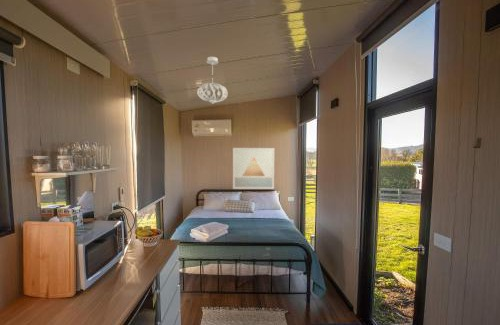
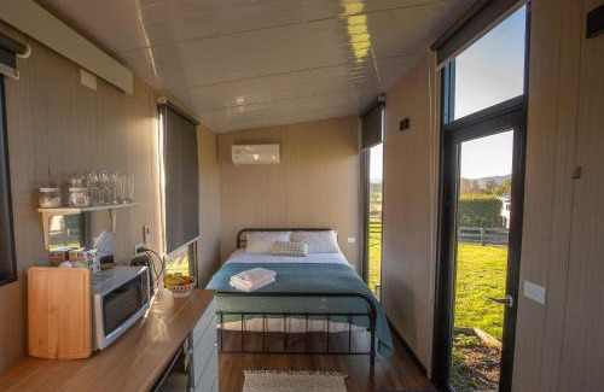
- wall art [232,147,275,190]
- pendant light [196,56,229,105]
